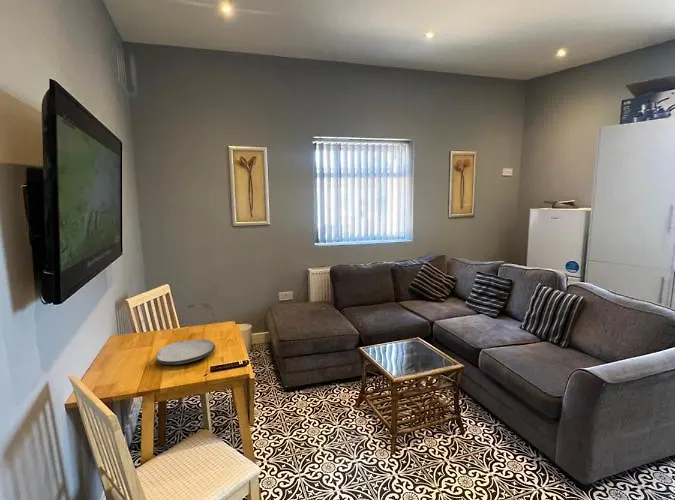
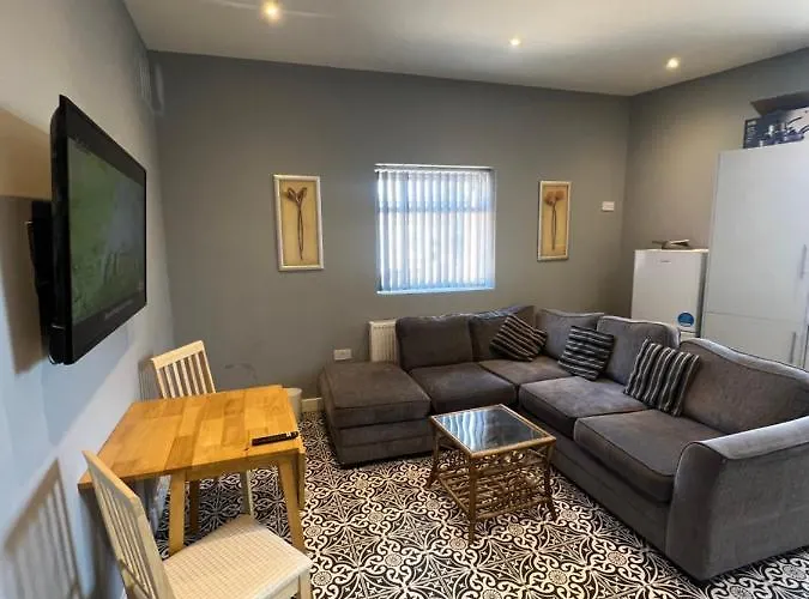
- plate [155,338,216,365]
